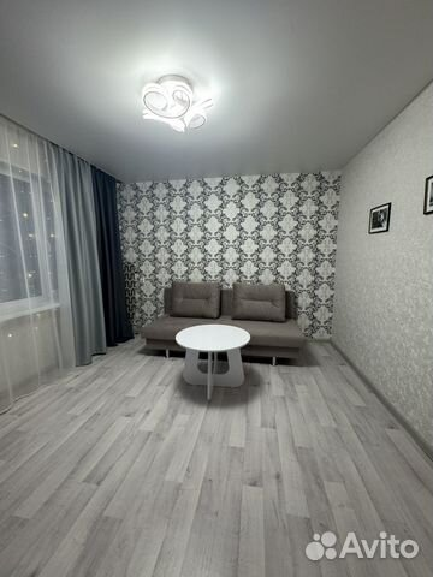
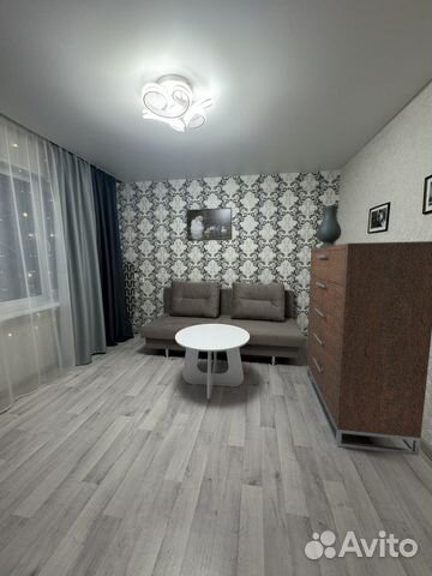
+ dresser [306,240,432,457]
+ vase [316,204,342,247]
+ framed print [185,206,233,242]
